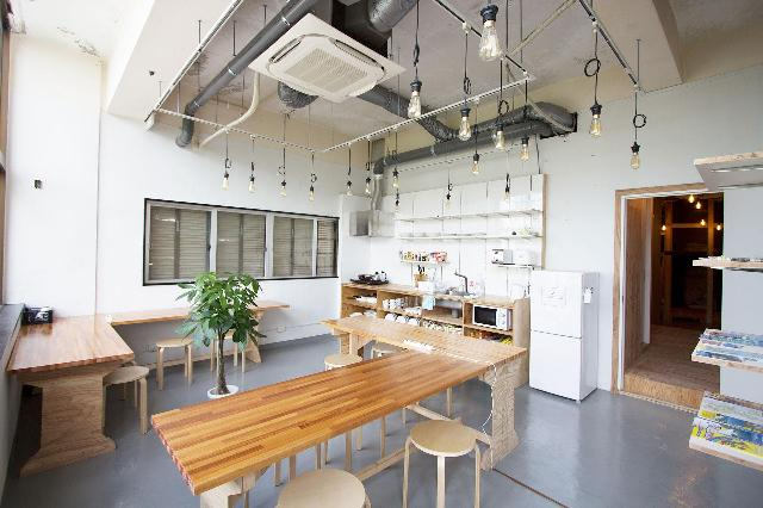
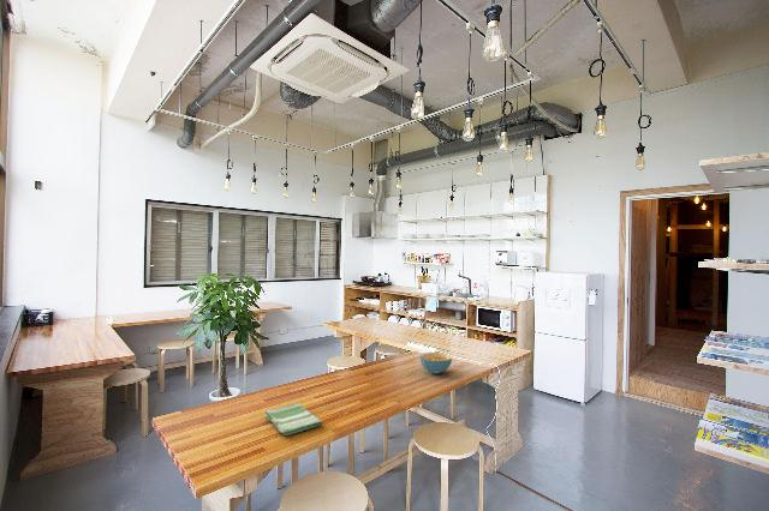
+ cereal bowl [419,351,453,375]
+ dish towel [264,402,324,437]
